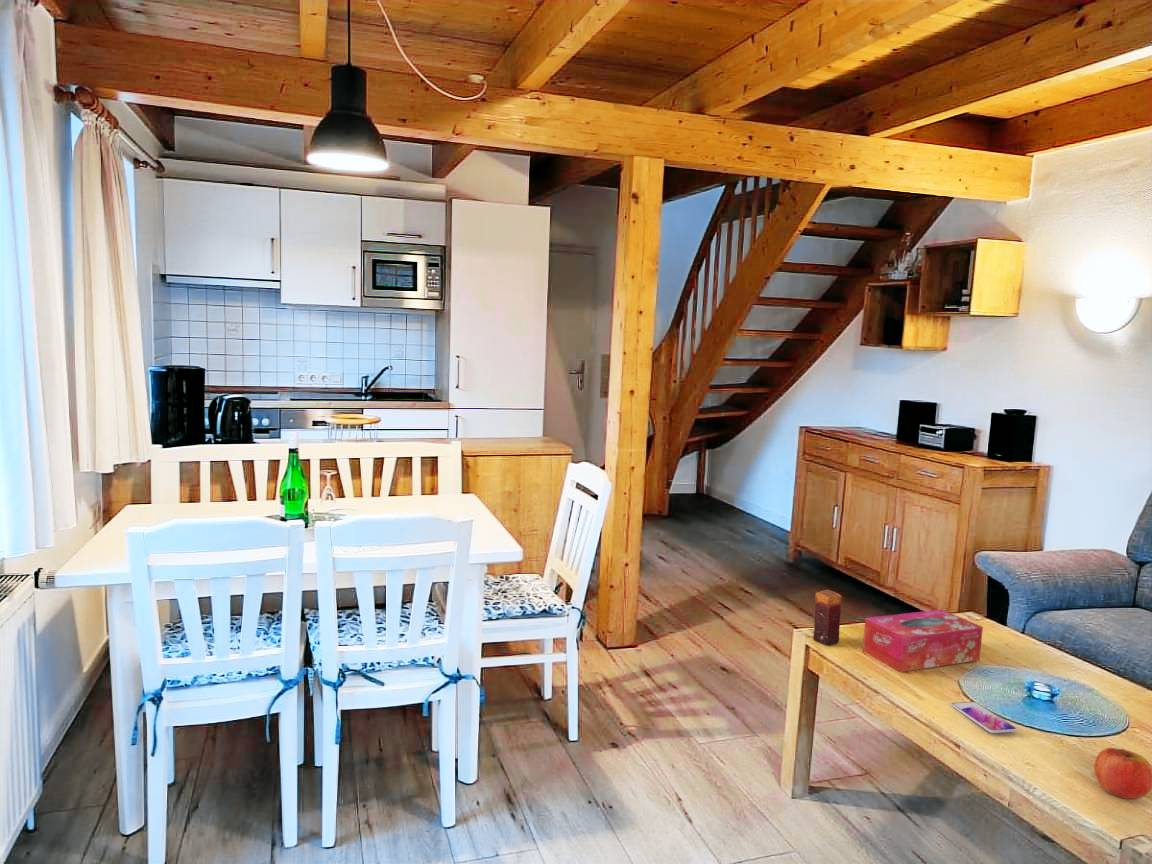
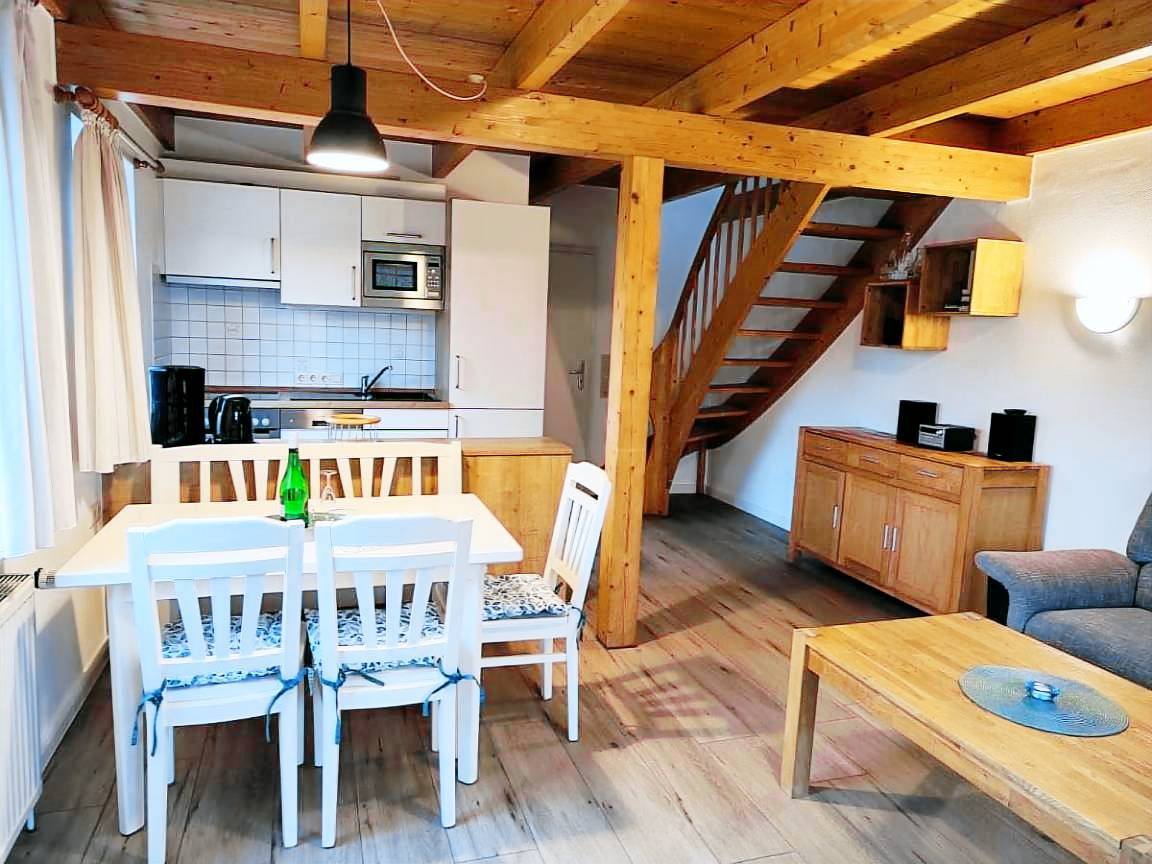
- fruit [1093,747,1152,800]
- smartphone [951,701,1017,734]
- candle [812,589,843,646]
- tissue box [862,608,984,673]
